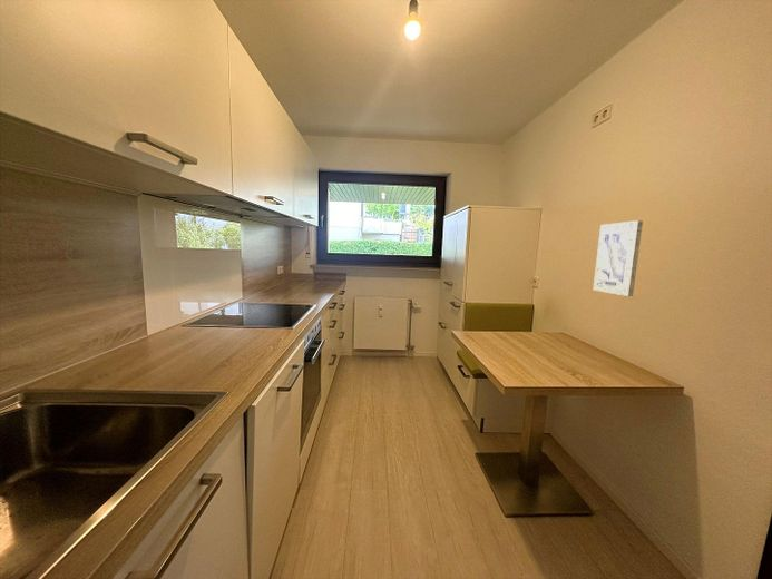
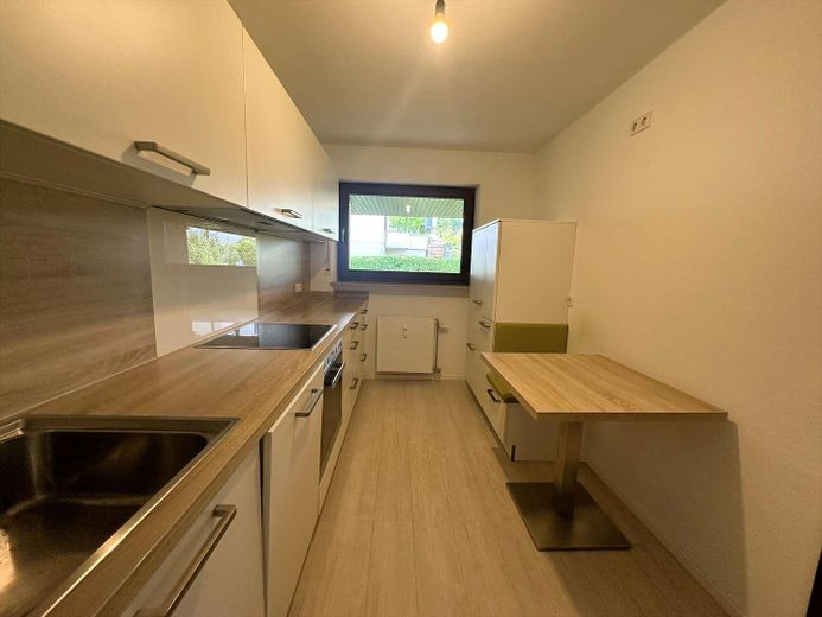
- wall art [593,219,644,297]
